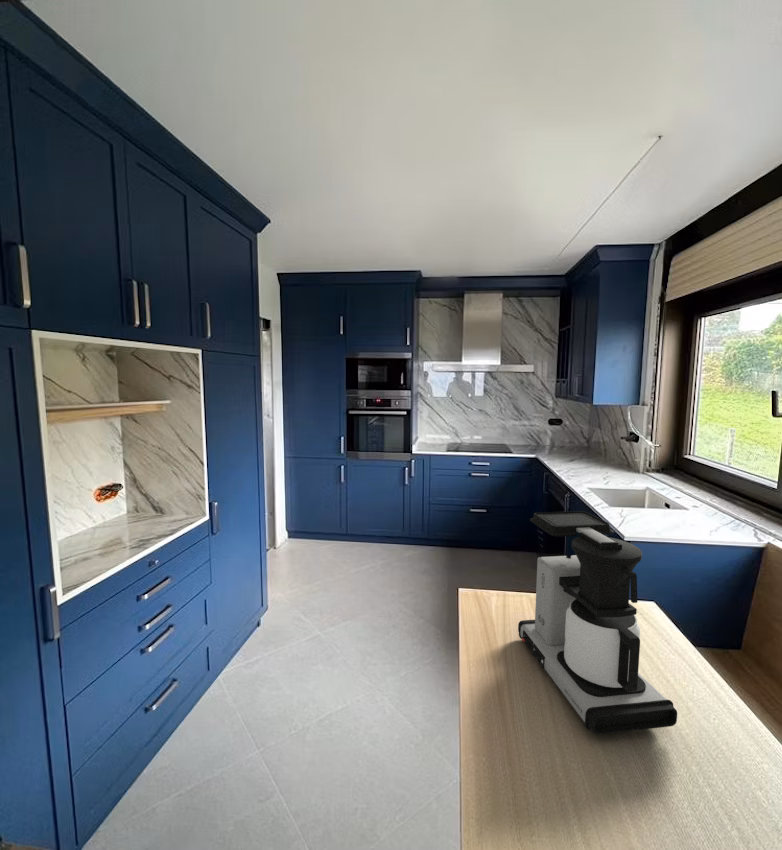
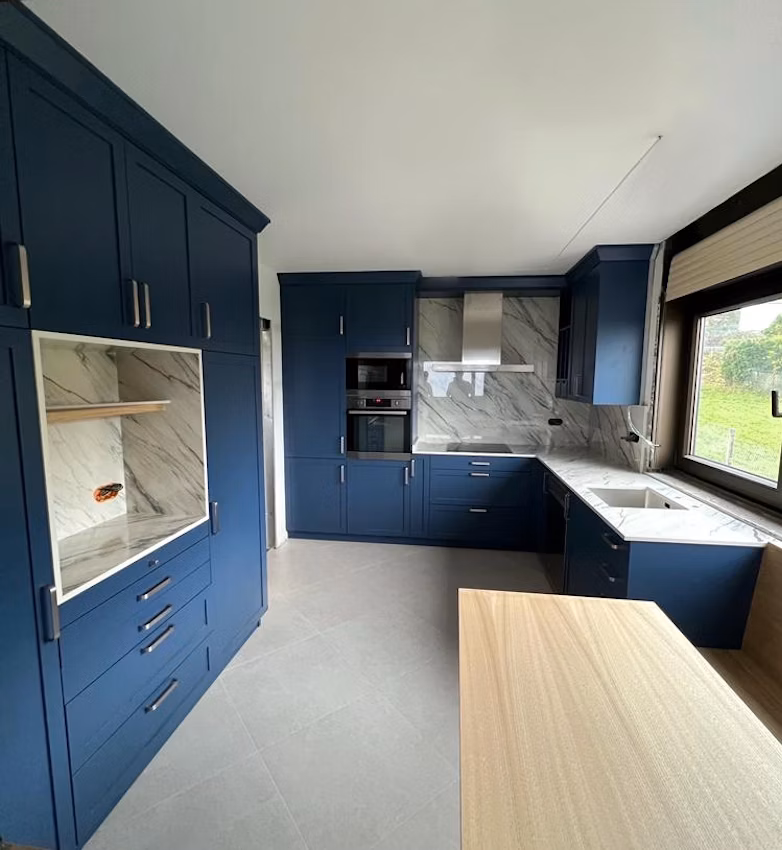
- coffee maker [517,510,678,736]
